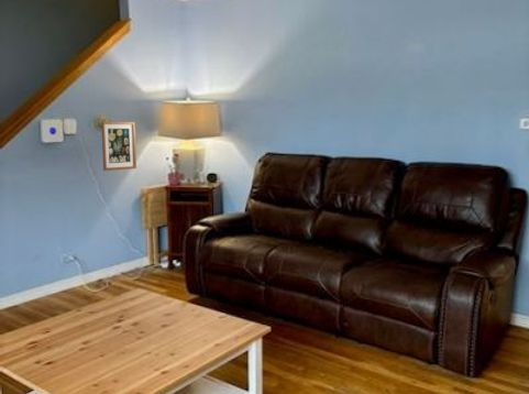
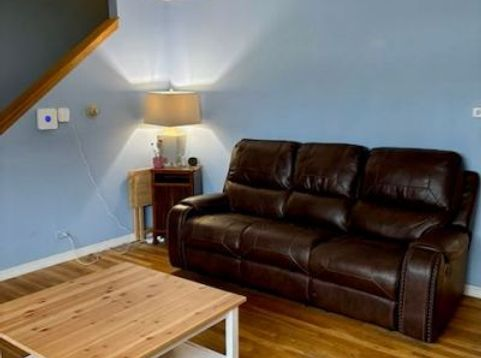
- wall art [100,120,137,172]
